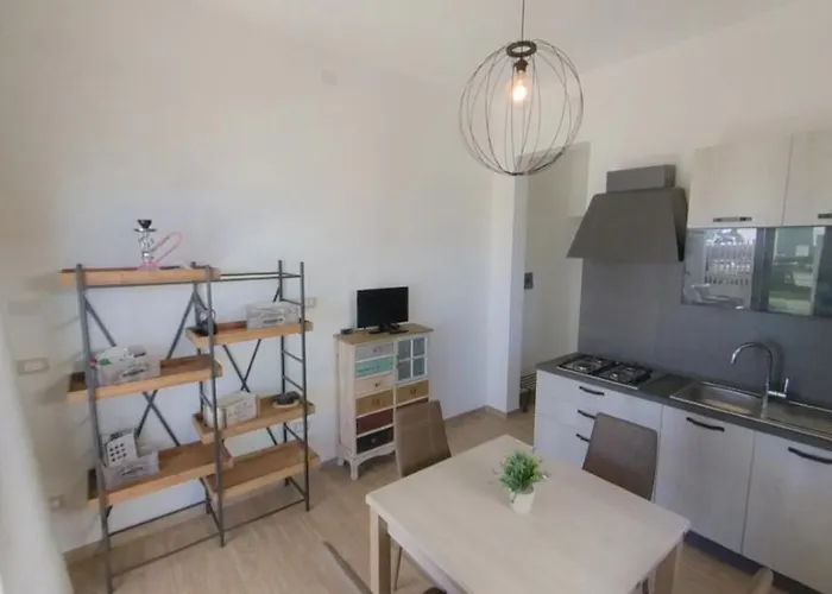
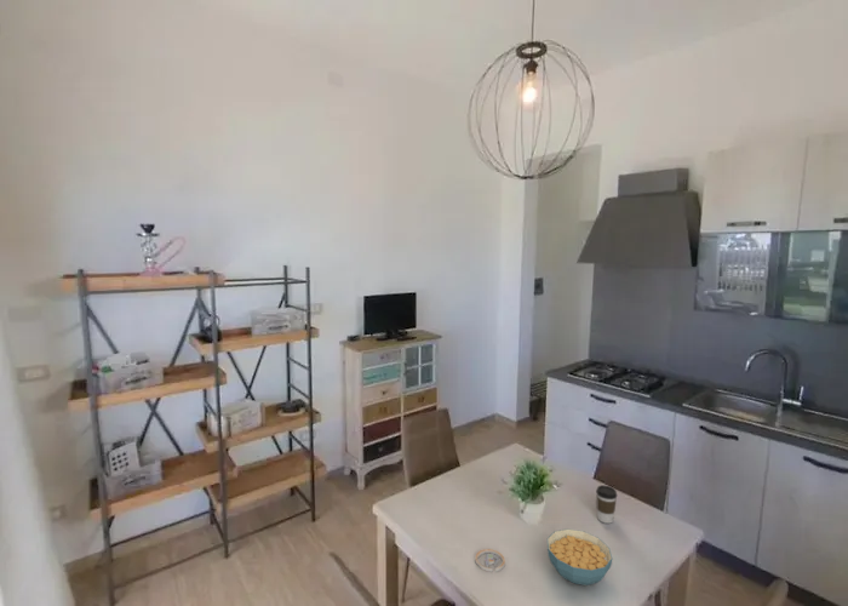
+ coffee cup [595,484,618,525]
+ cereal bowl [546,527,613,587]
+ coaster [474,548,506,573]
